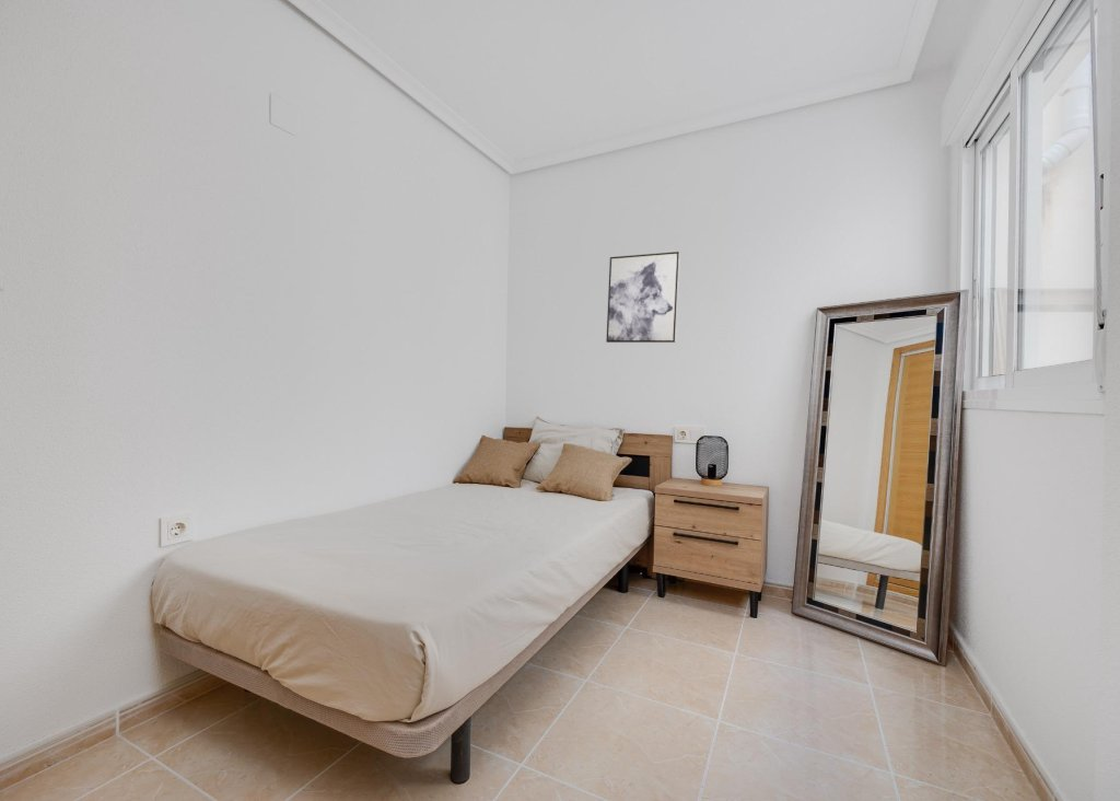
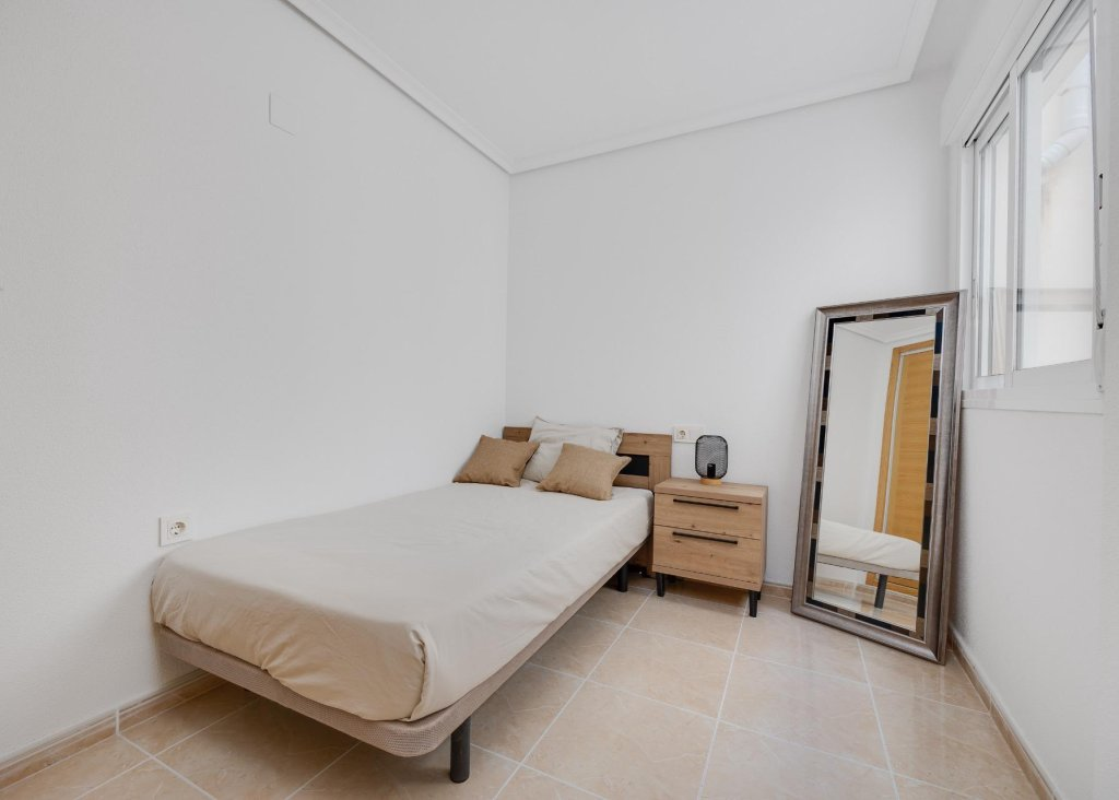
- wall art [605,251,681,344]
